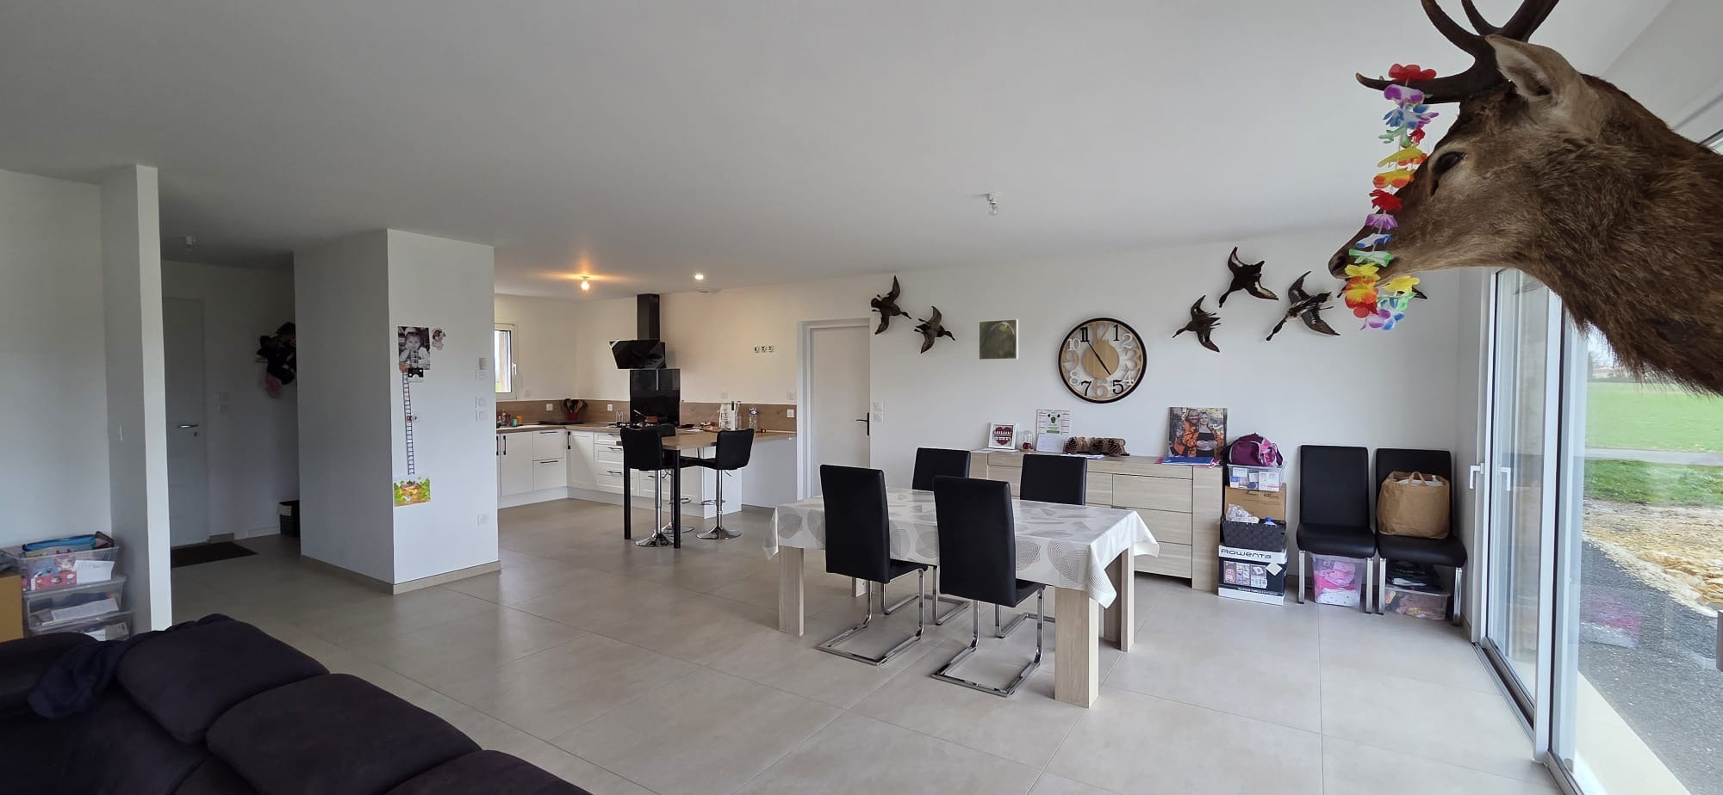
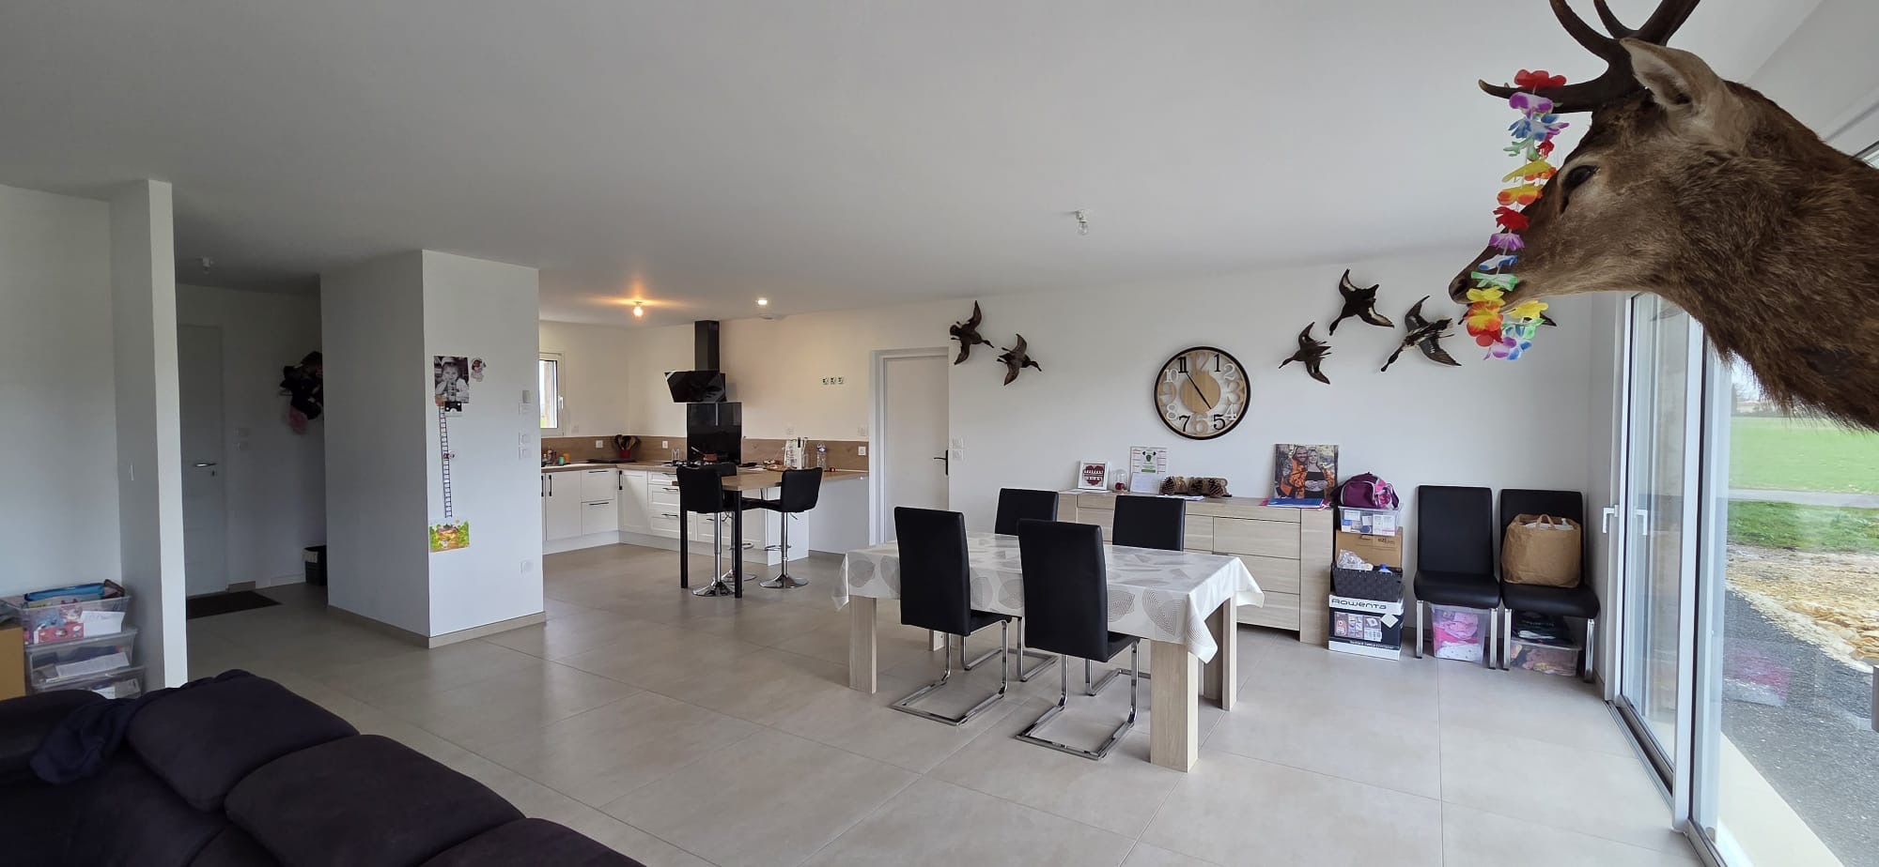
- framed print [978,318,1019,360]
